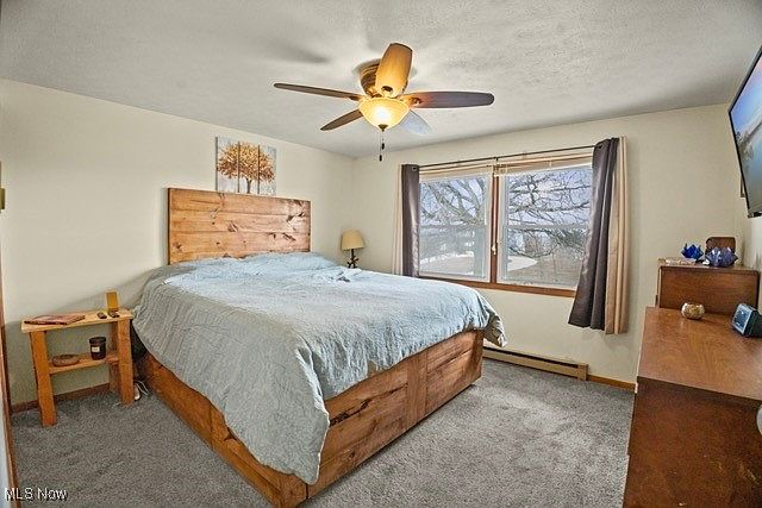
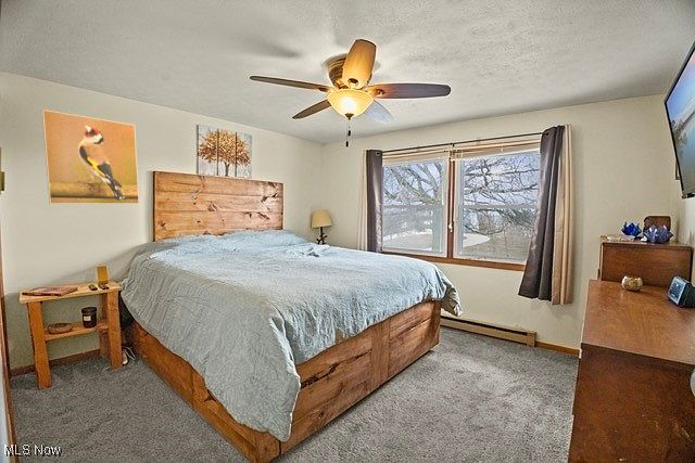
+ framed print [41,108,140,205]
